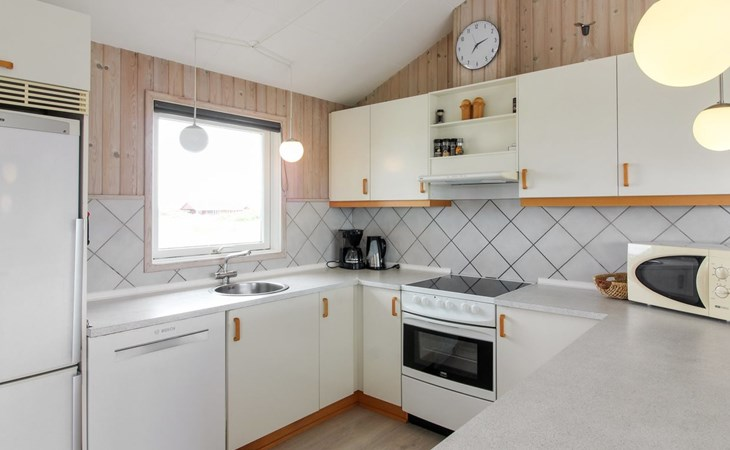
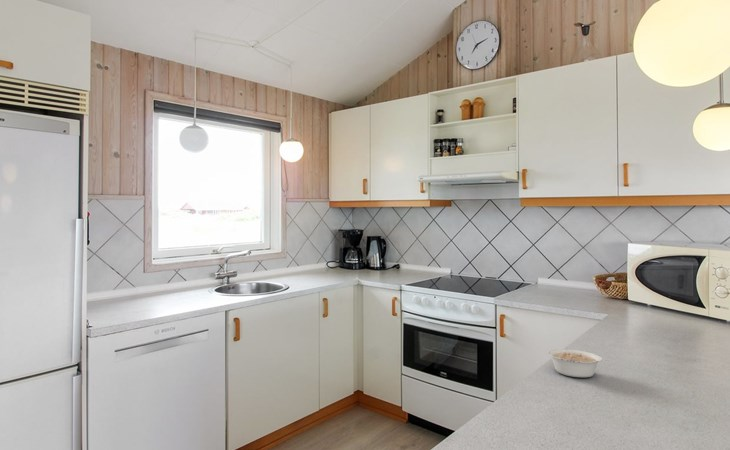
+ legume [547,348,609,378]
